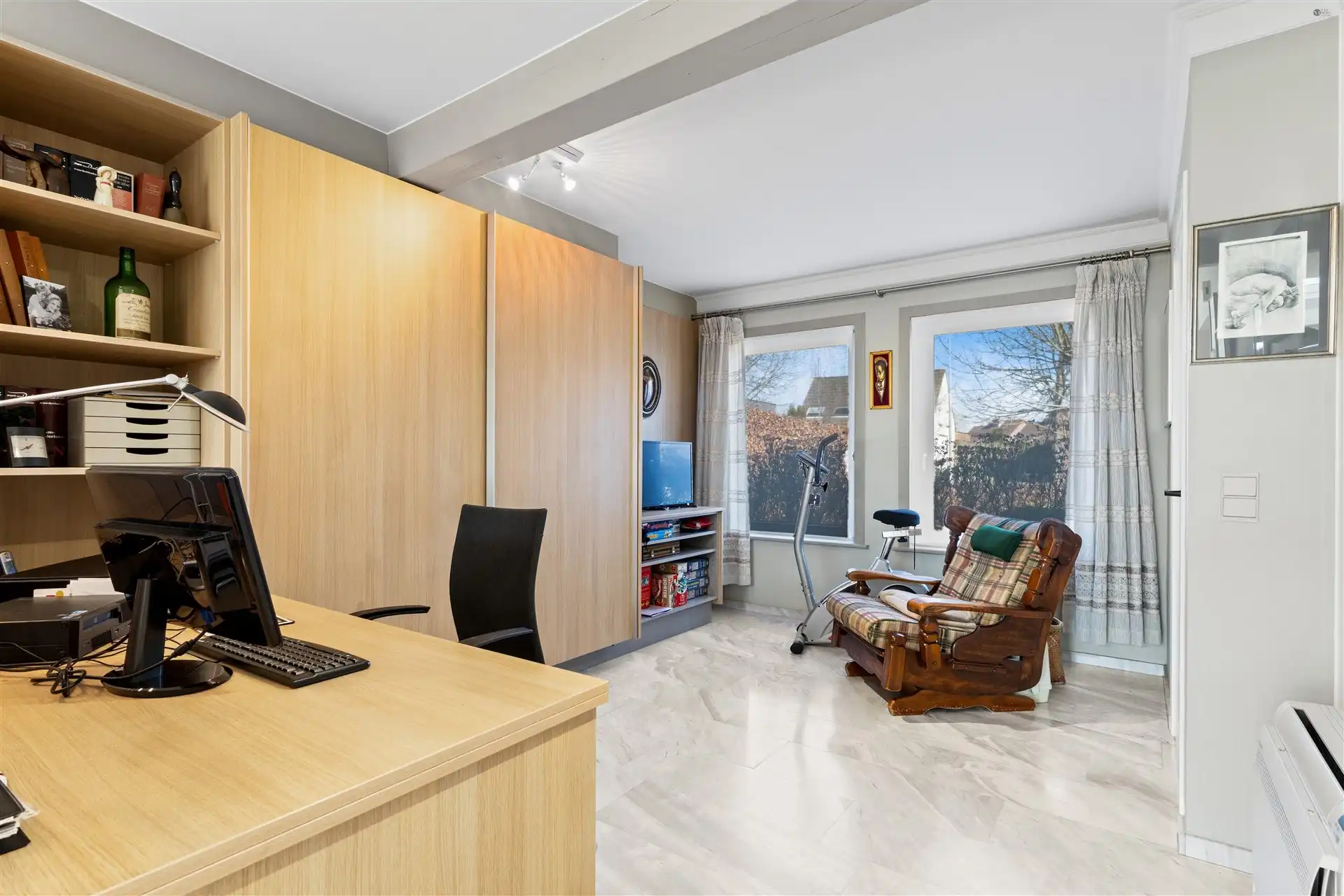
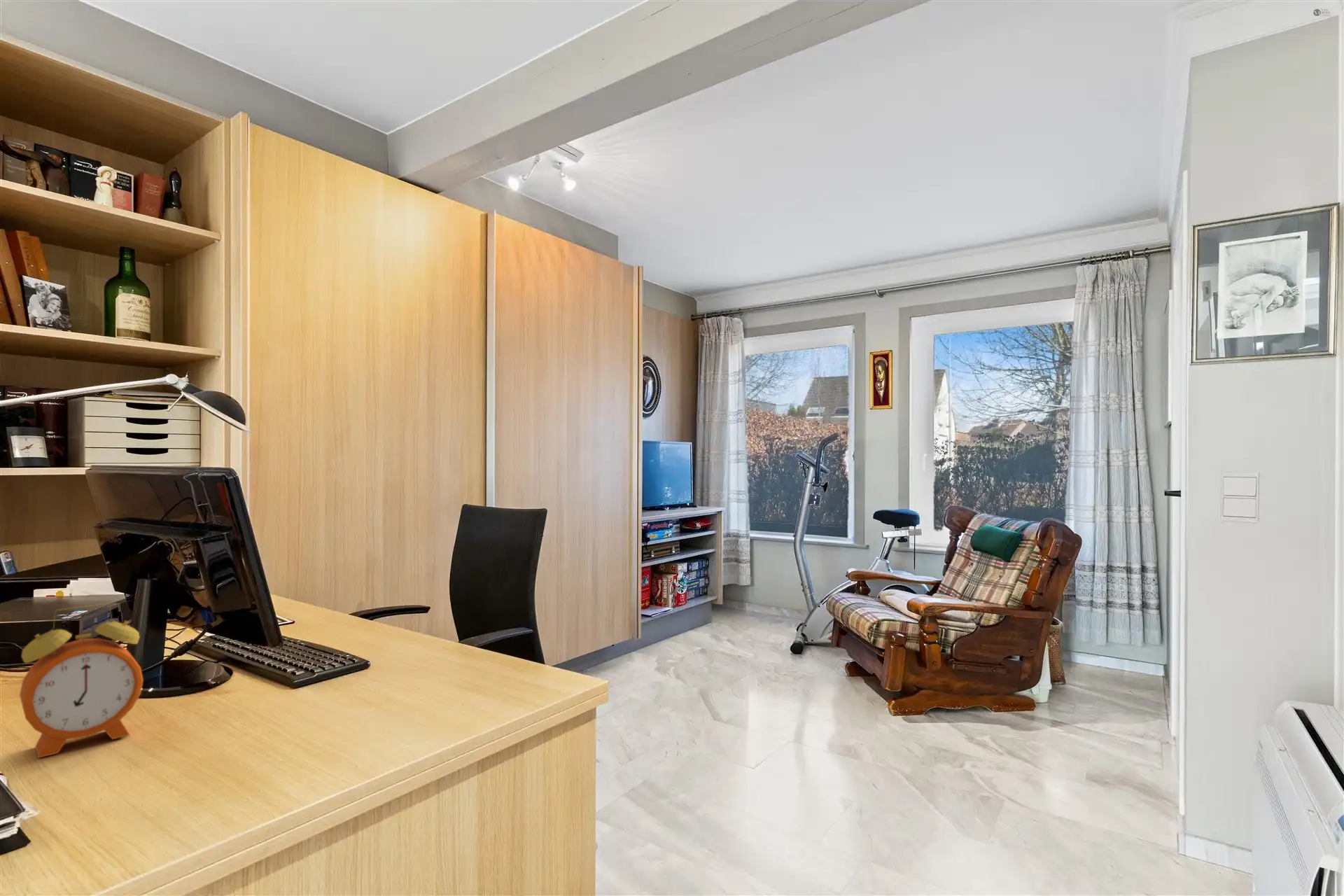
+ alarm clock [19,602,144,759]
